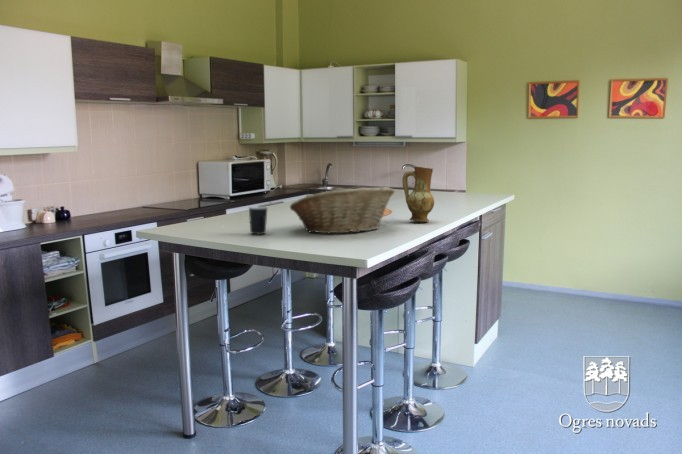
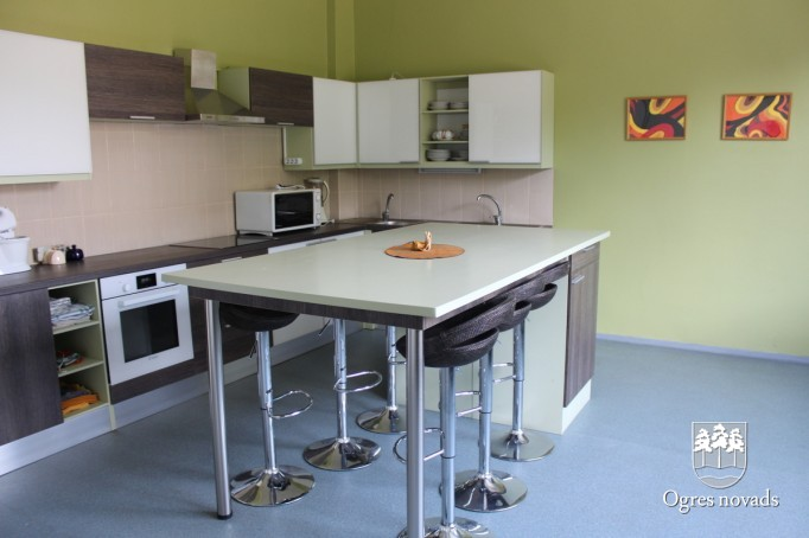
- ceramic jug [402,166,435,223]
- fruit basket [289,186,395,234]
- mug [248,206,268,235]
